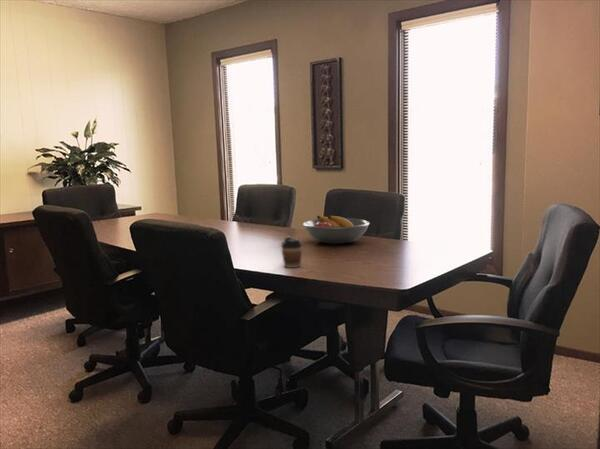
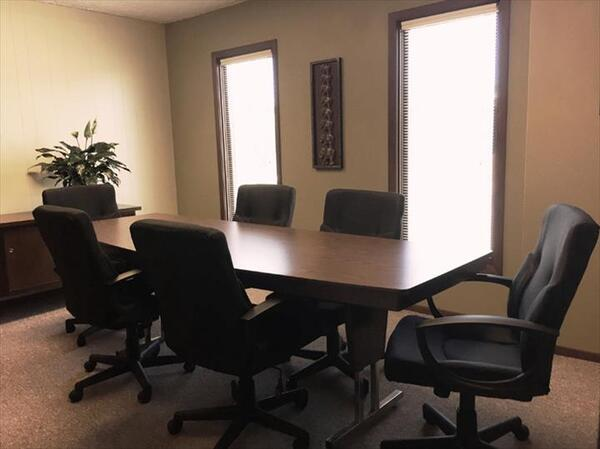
- fruit bowl [302,215,371,245]
- coffee cup [280,236,304,269]
